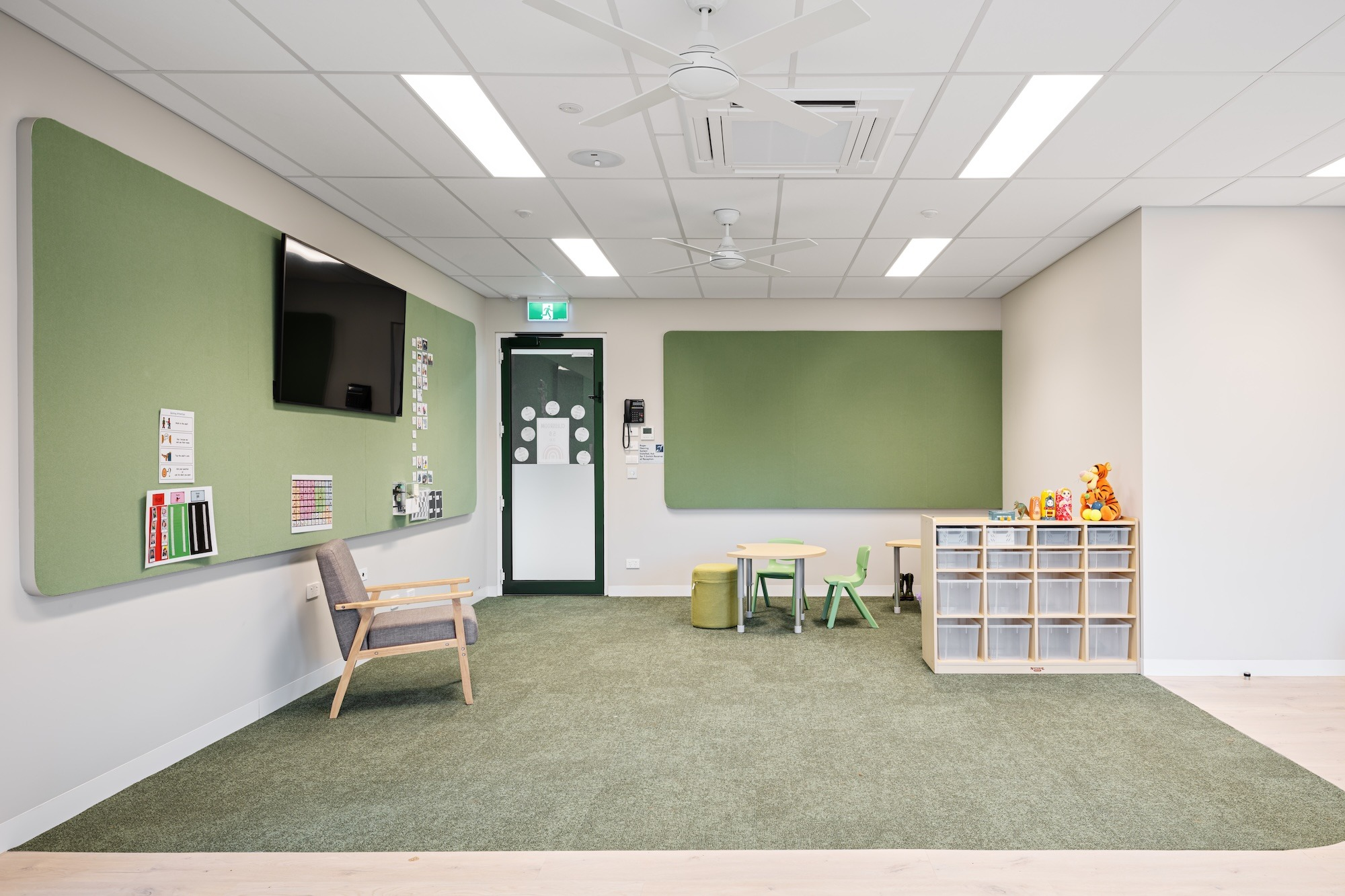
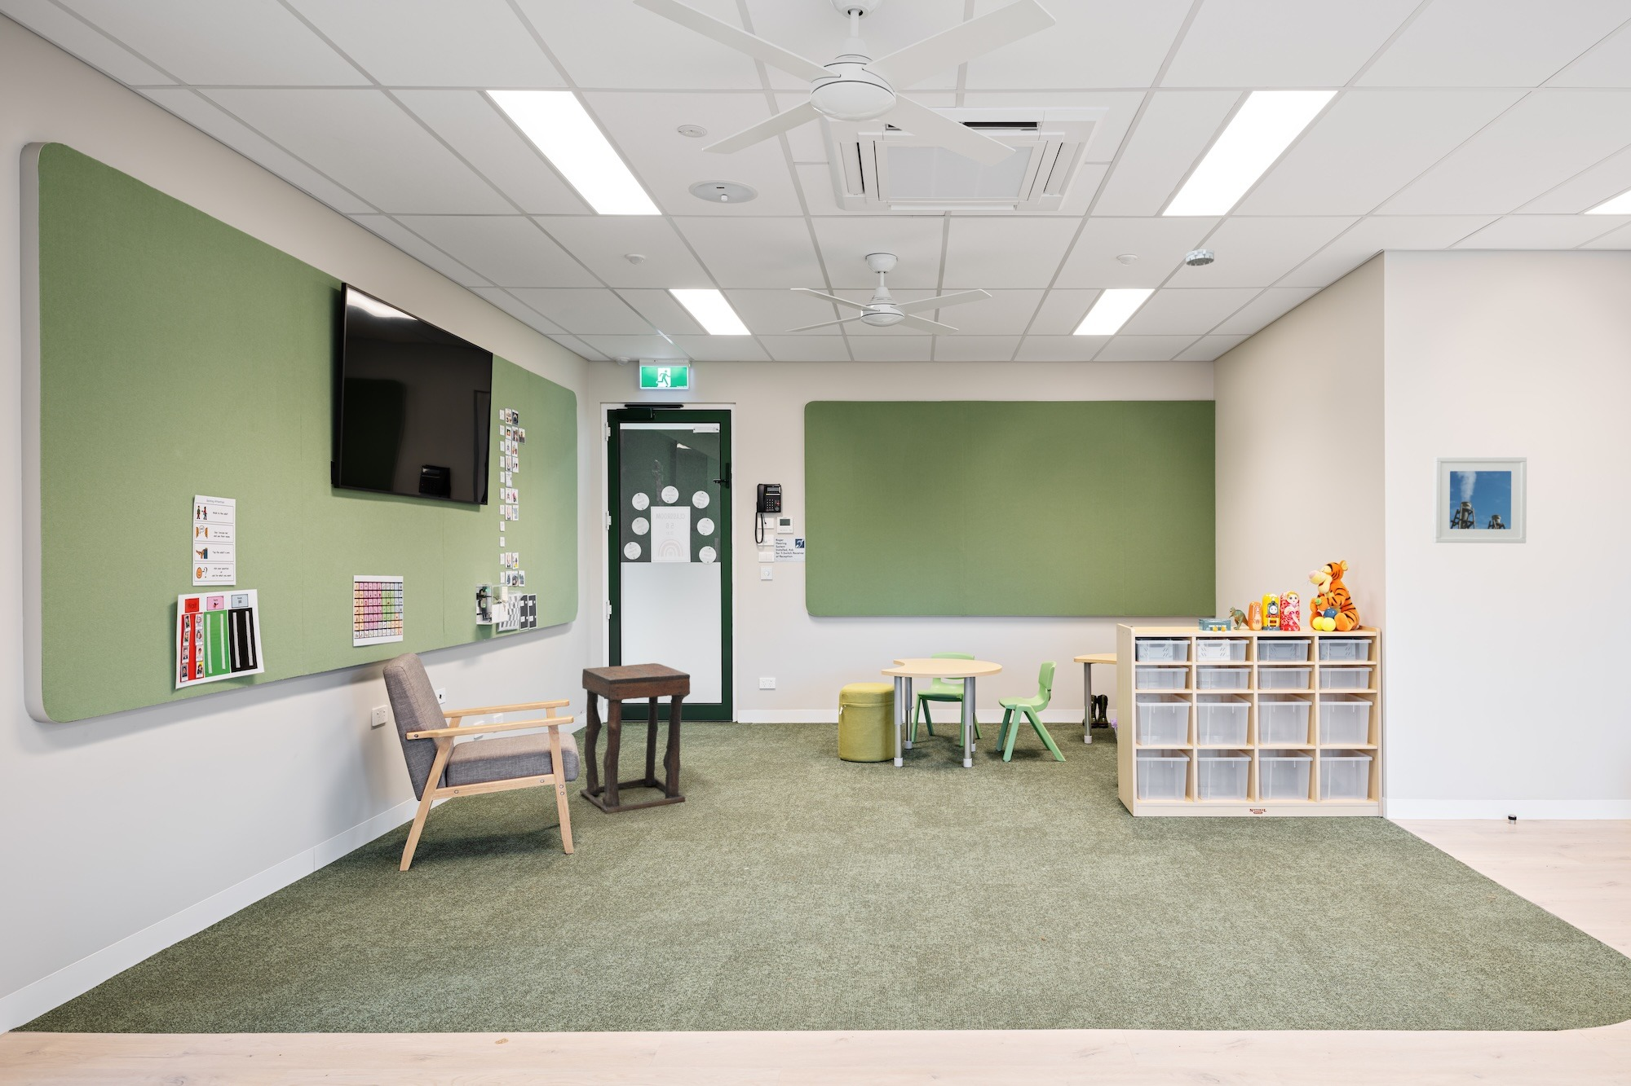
+ side table [578,662,691,814]
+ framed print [1432,456,1528,544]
+ smoke detector [1185,248,1215,267]
